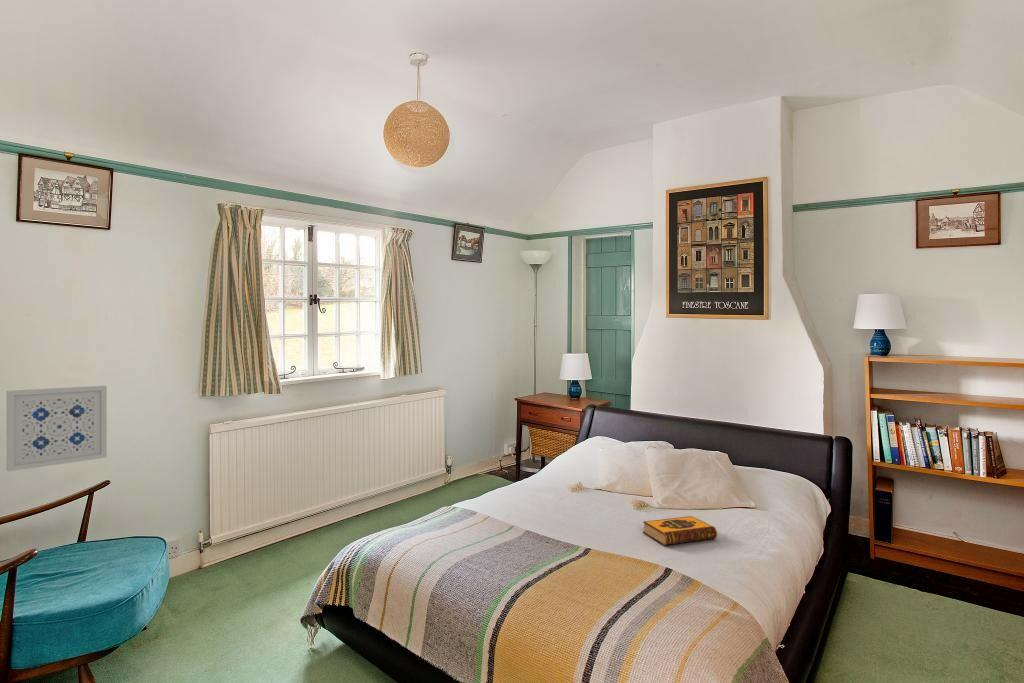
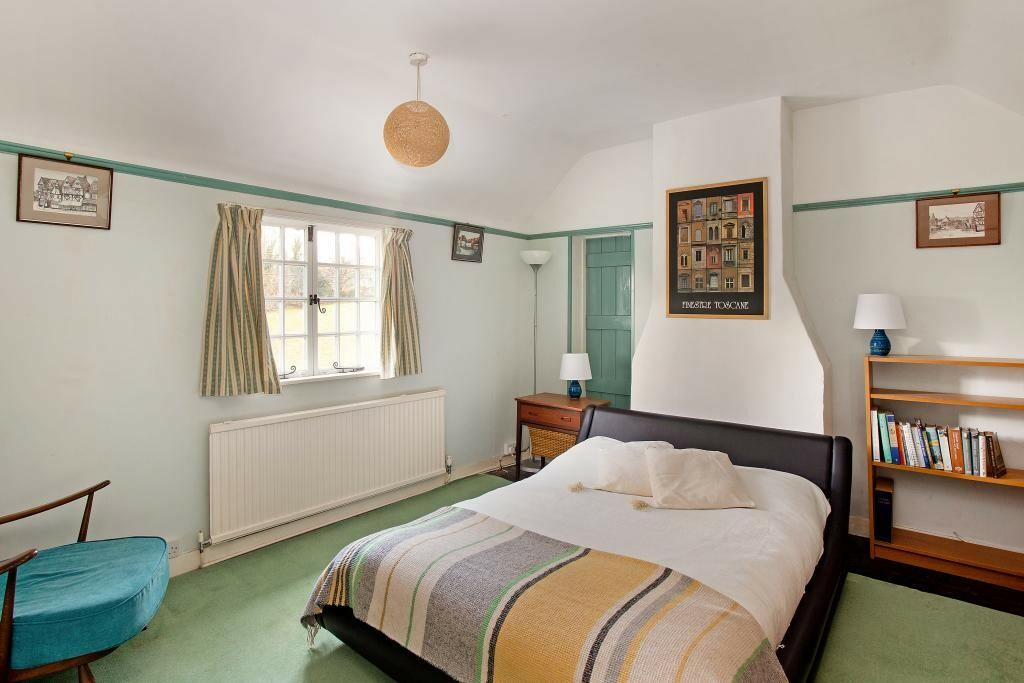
- wall art [6,385,108,472]
- hardback book [642,515,718,546]
